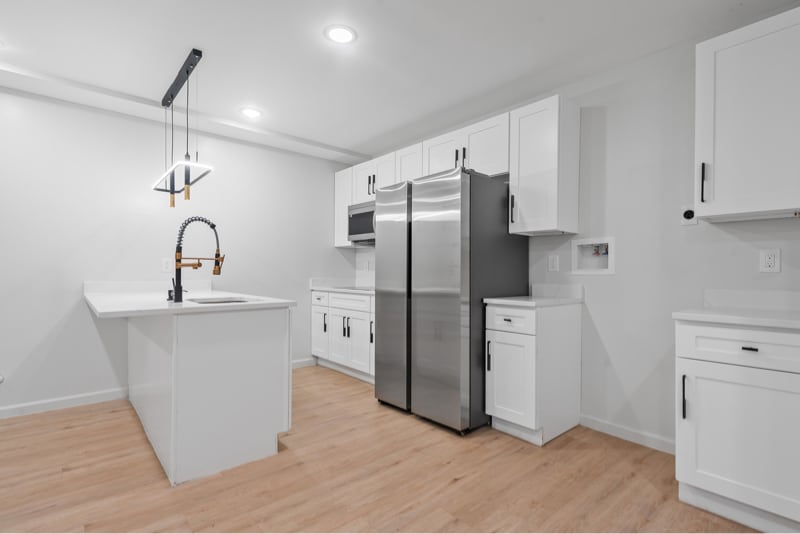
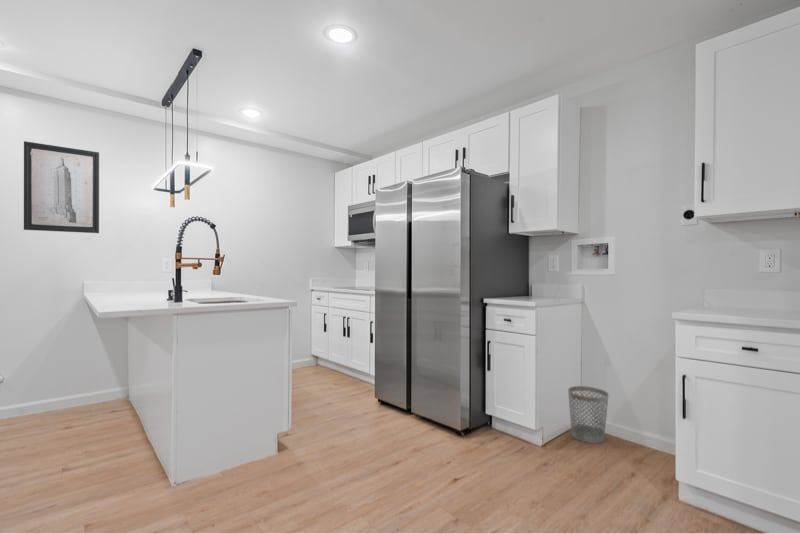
+ wall art [23,140,100,234]
+ wastebasket [567,385,610,444]
